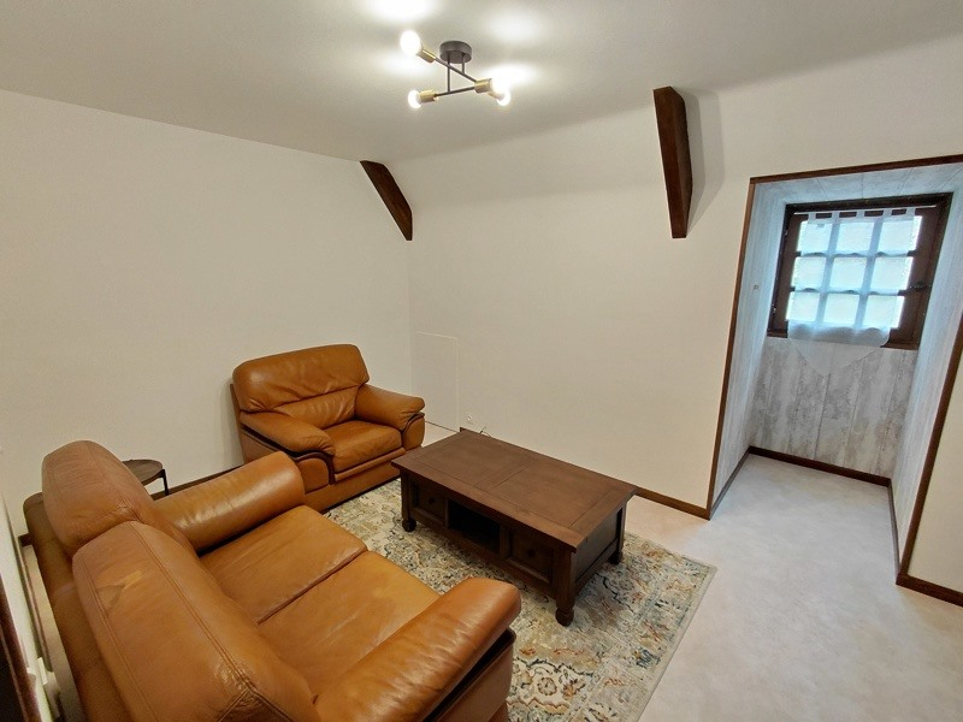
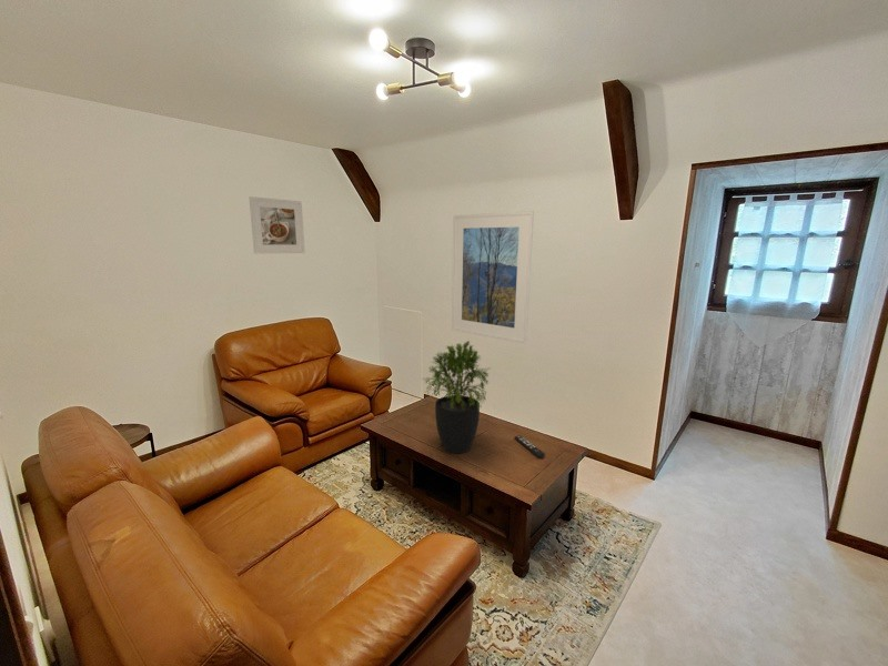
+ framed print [248,195,306,255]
+ remote control [514,434,546,458]
+ potted plant [422,340,493,454]
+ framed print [451,210,535,344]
